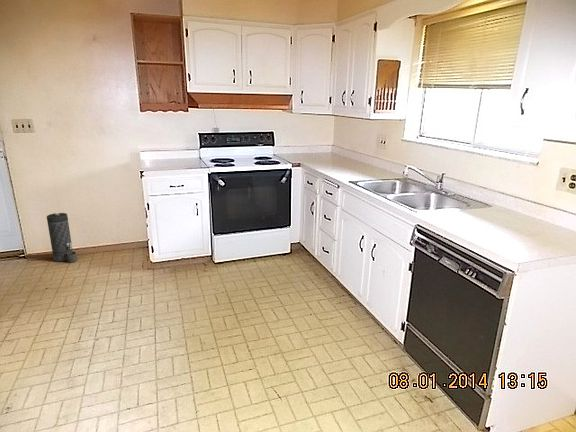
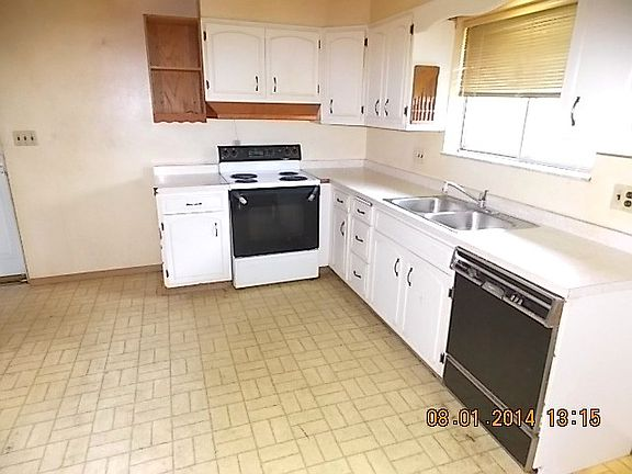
- canister [46,211,78,264]
